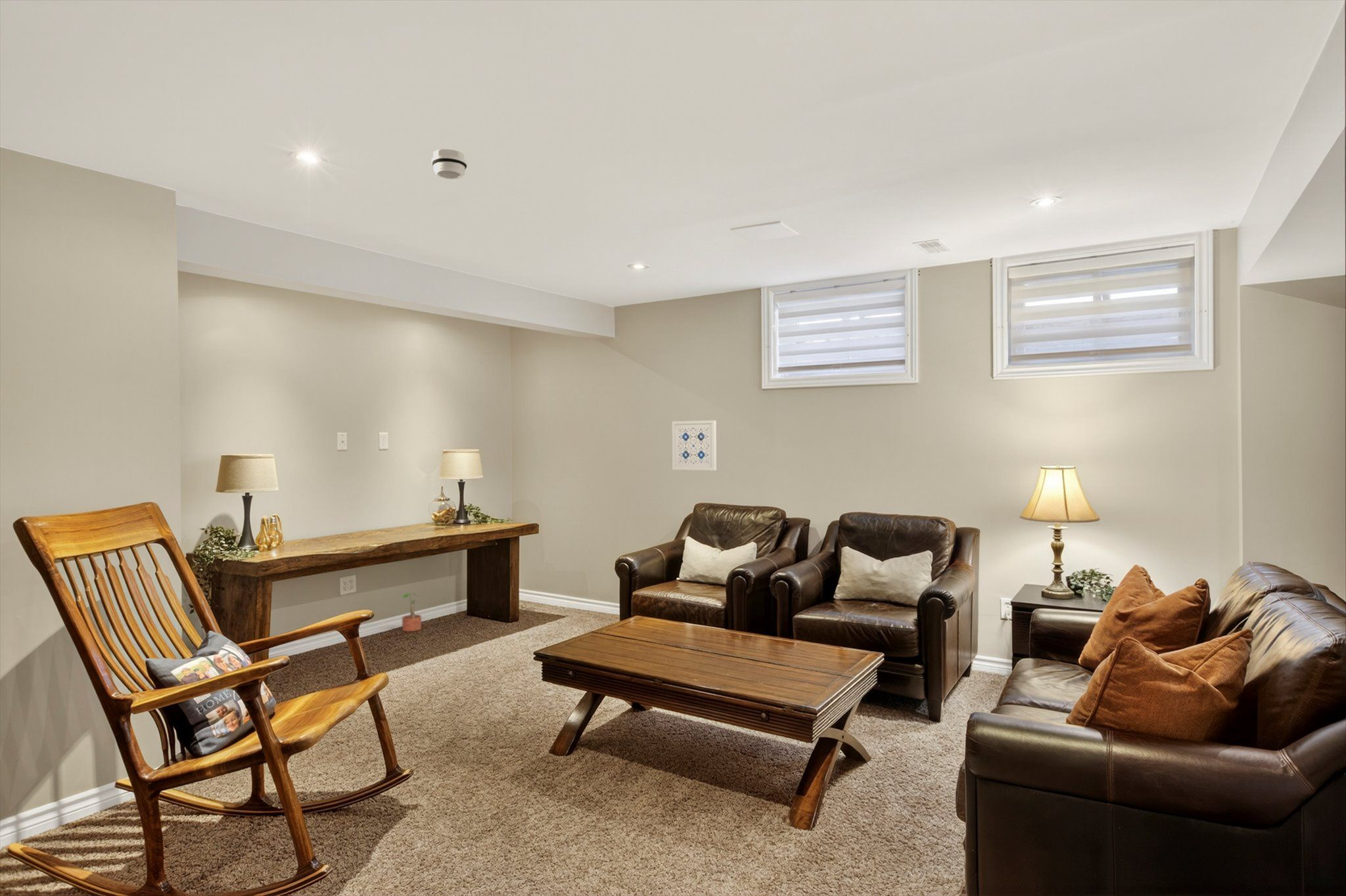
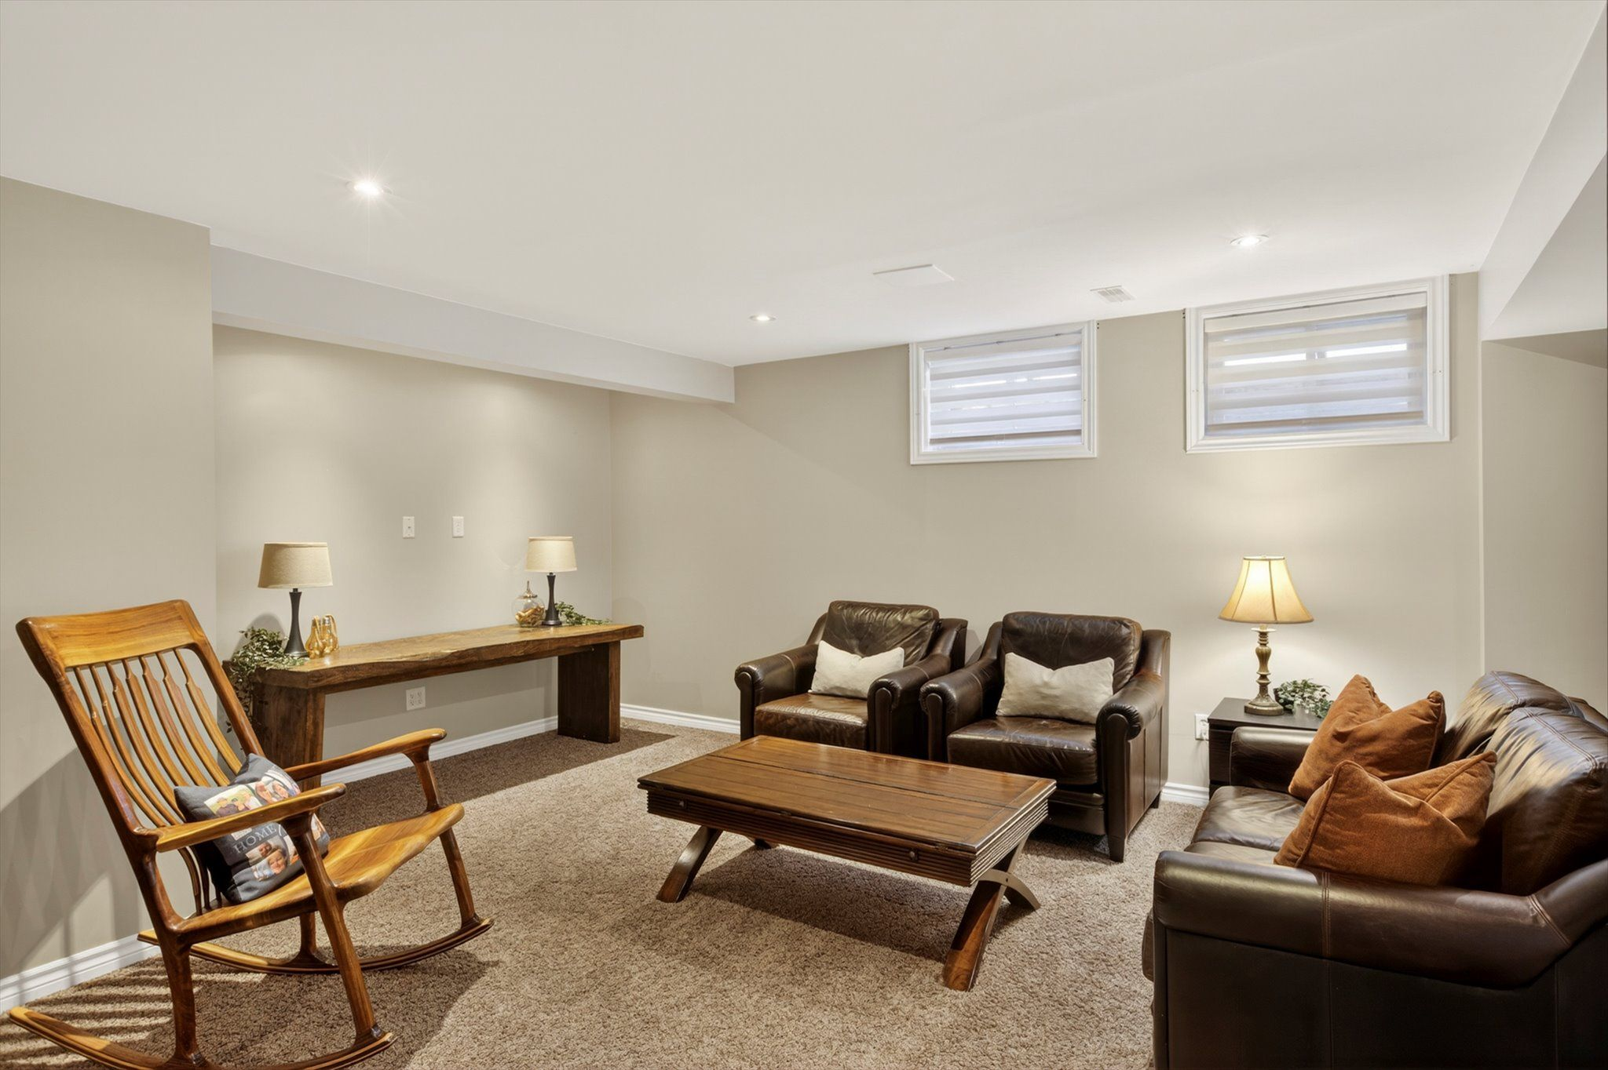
- wall art [672,420,717,471]
- smoke detector [430,148,468,180]
- potted plant [401,593,422,632]
